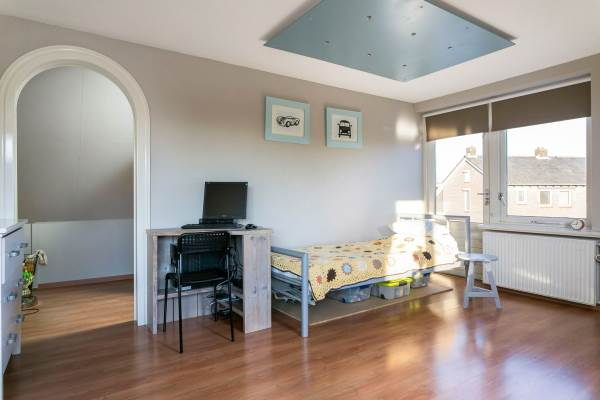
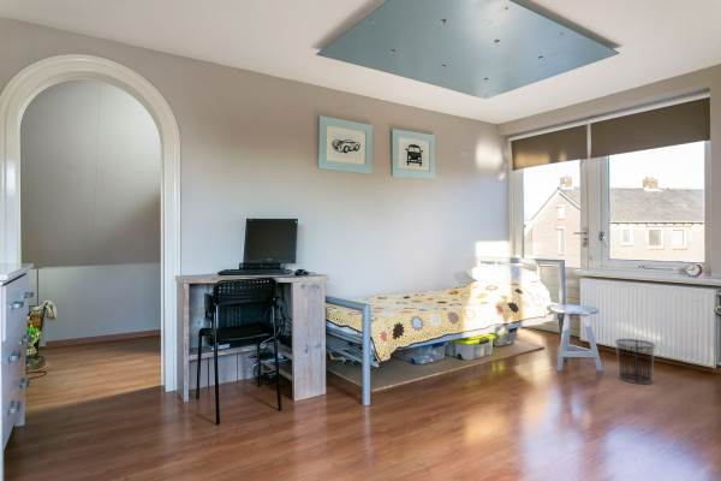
+ waste bin [614,338,657,385]
